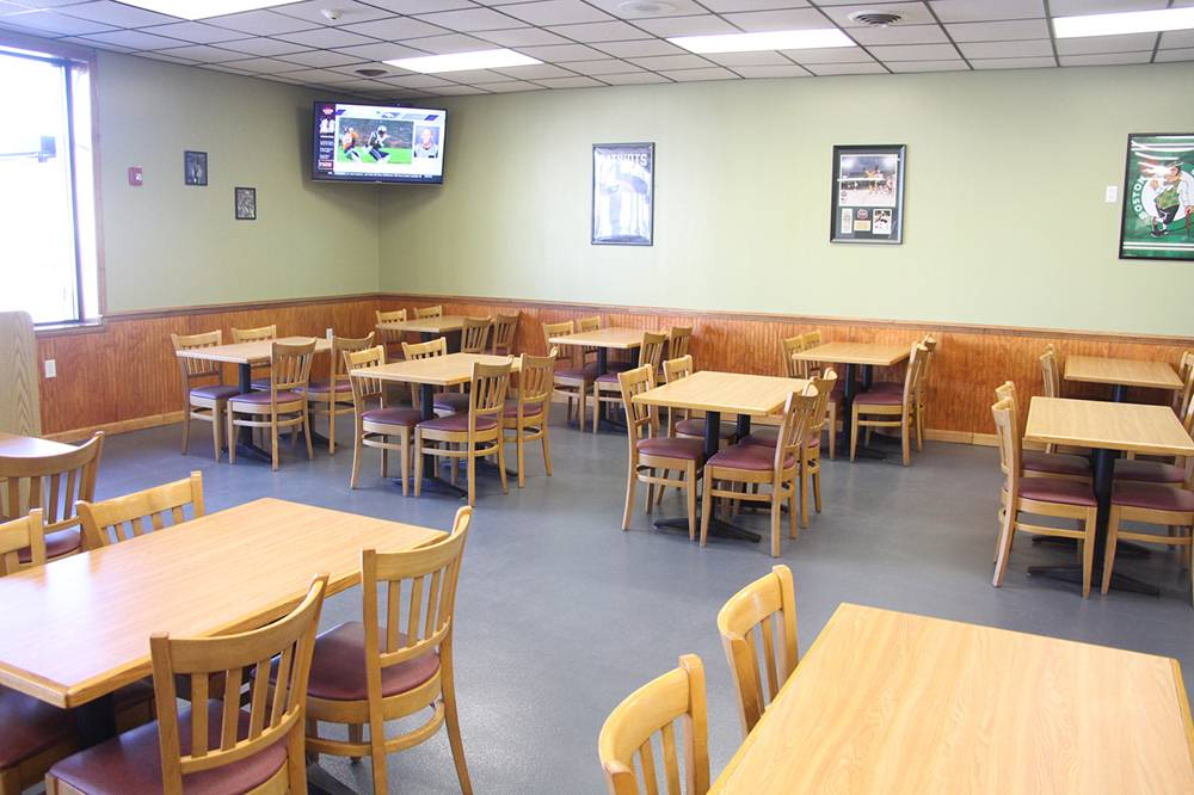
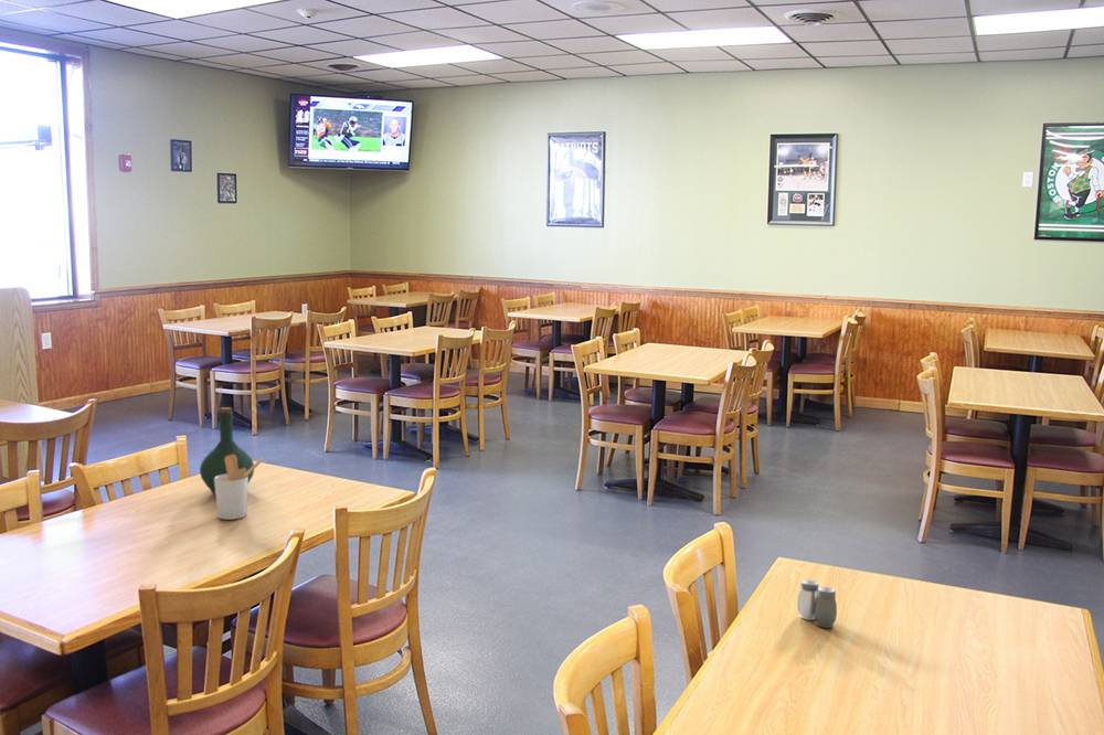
+ bottle [199,406,255,494]
+ salt and pepper shaker [797,578,838,629]
+ utensil holder [214,455,265,521]
